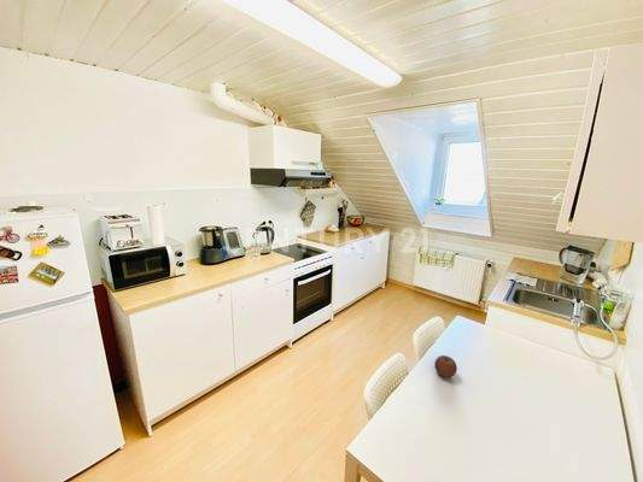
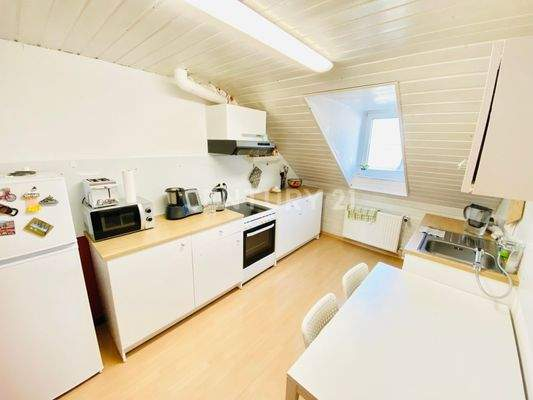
- apple [433,354,458,378]
